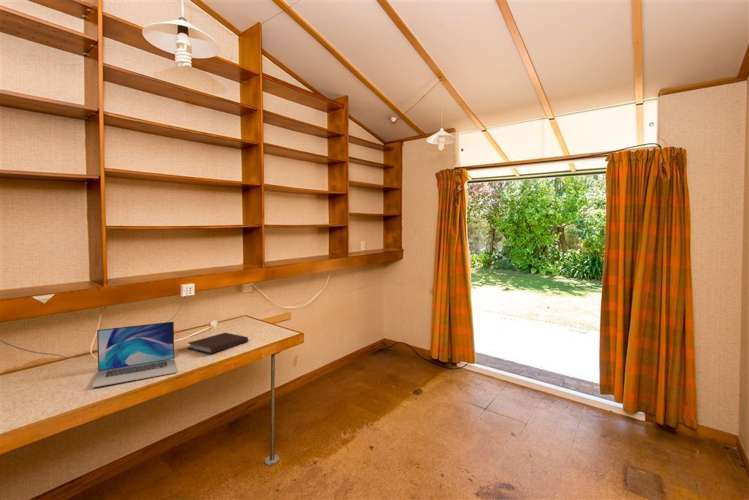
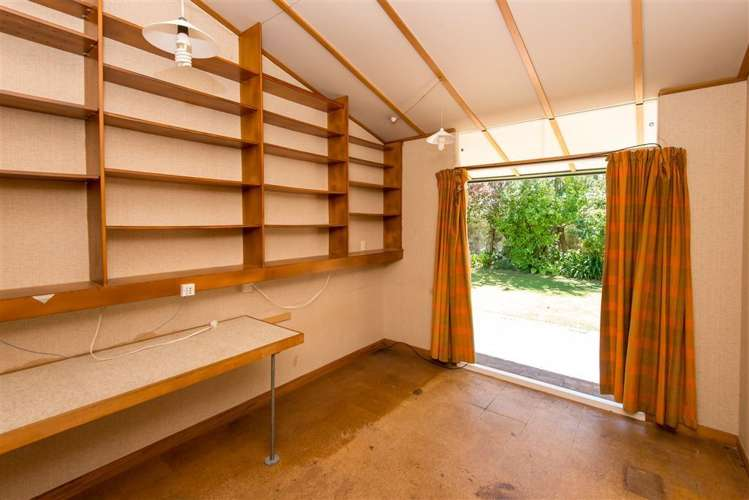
- laptop [91,321,178,389]
- notebook [187,332,249,355]
